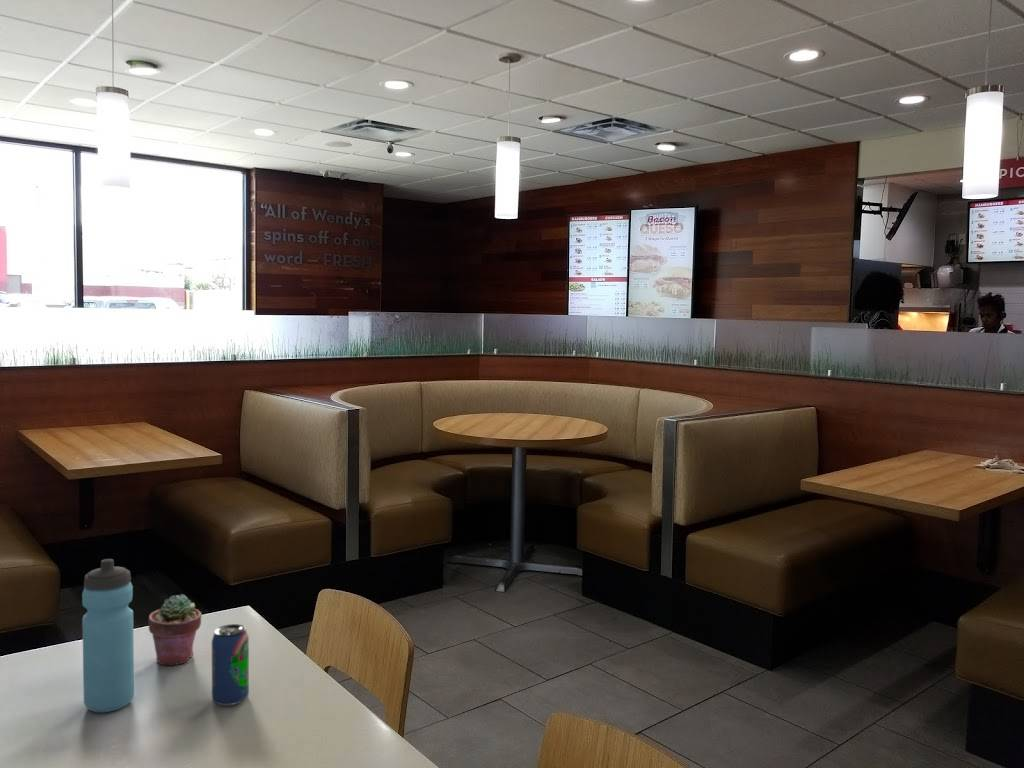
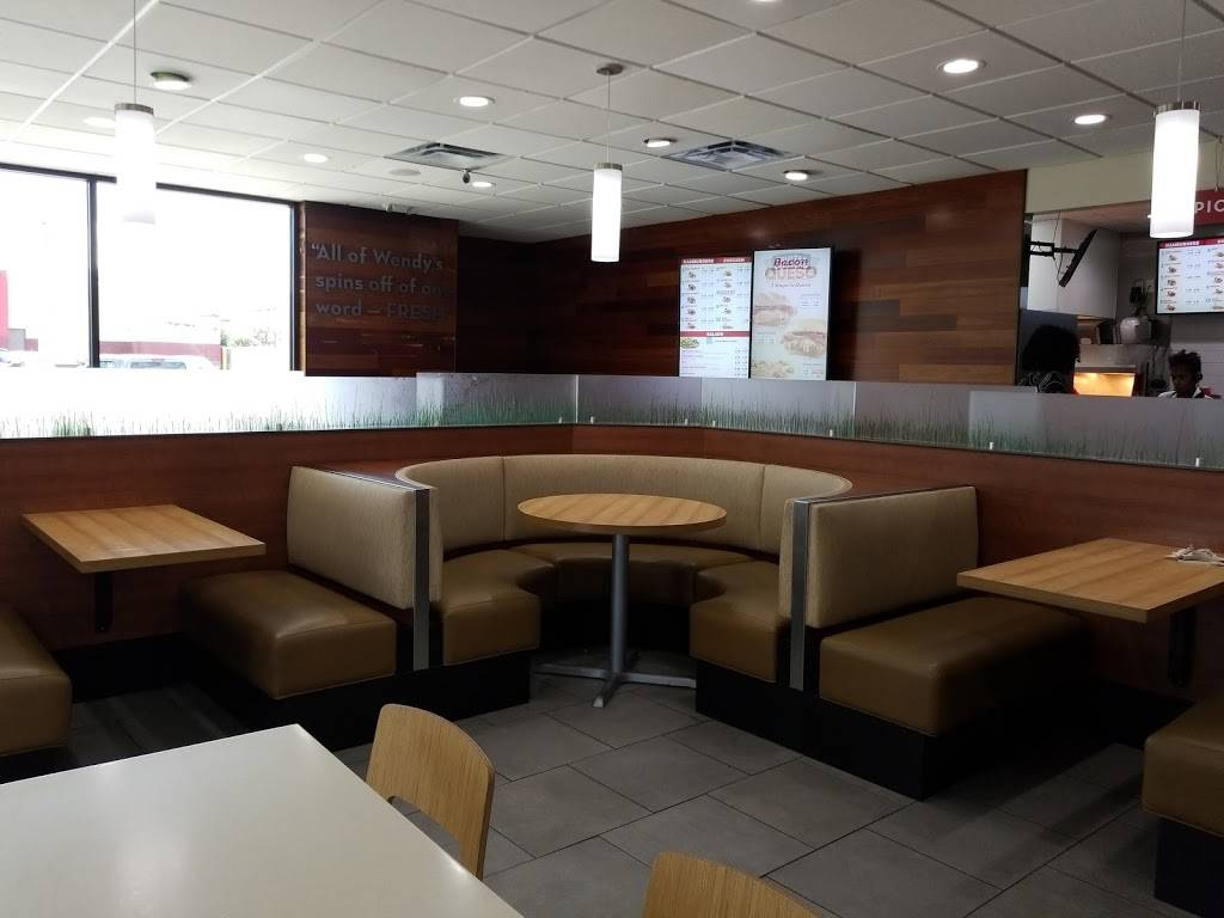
- water bottle [81,558,135,713]
- beverage can [211,623,250,706]
- potted succulent [148,593,203,666]
